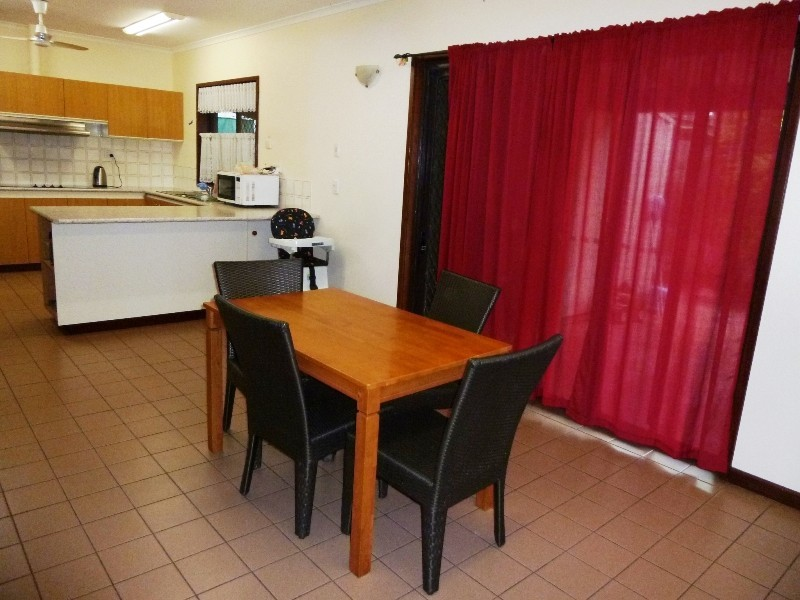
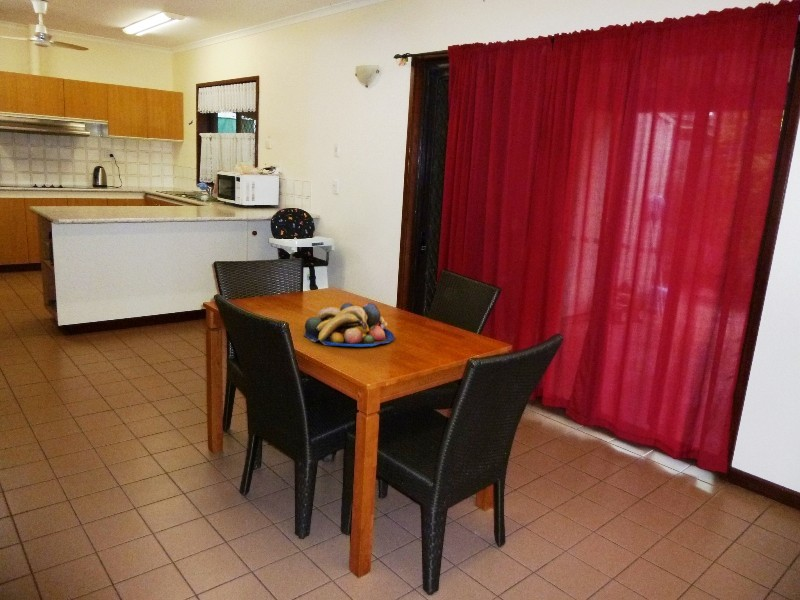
+ fruit bowl [302,302,396,348]
